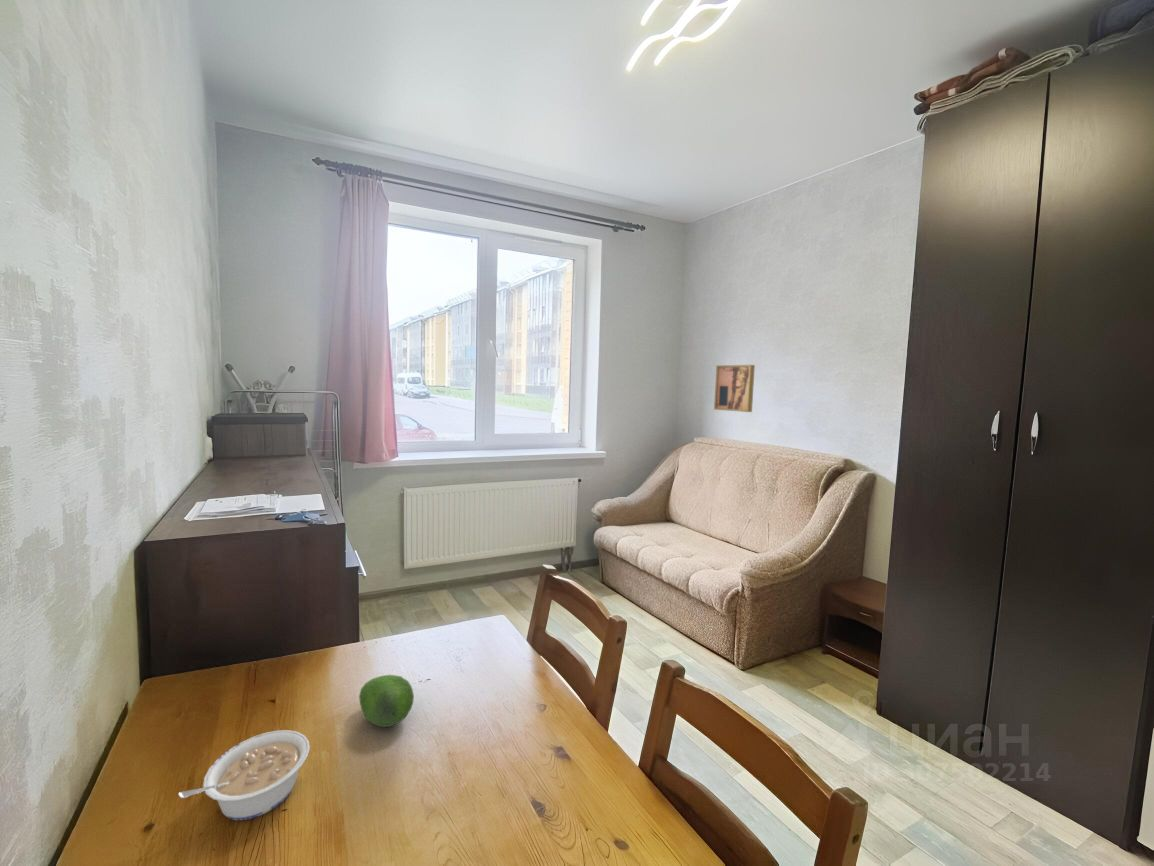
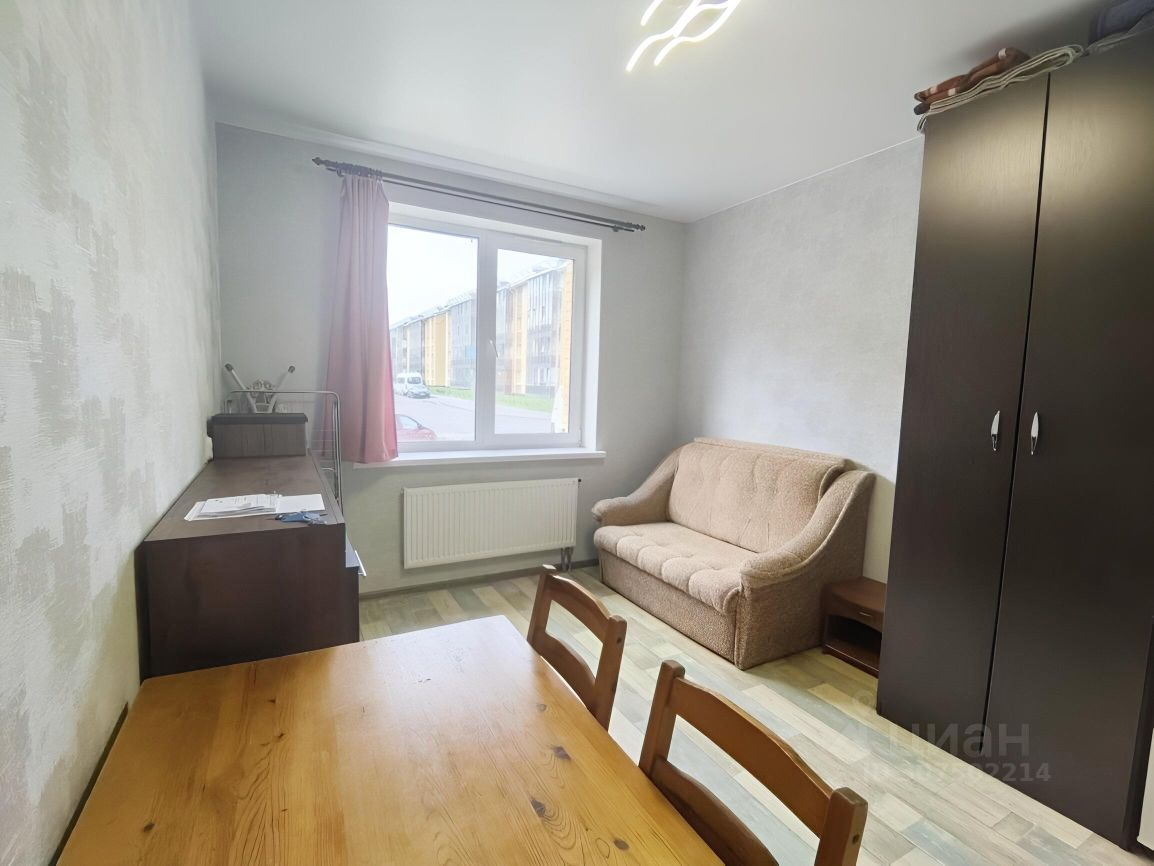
- fruit [358,674,415,728]
- legume [177,729,311,821]
- wall art [713,364,756,413]
